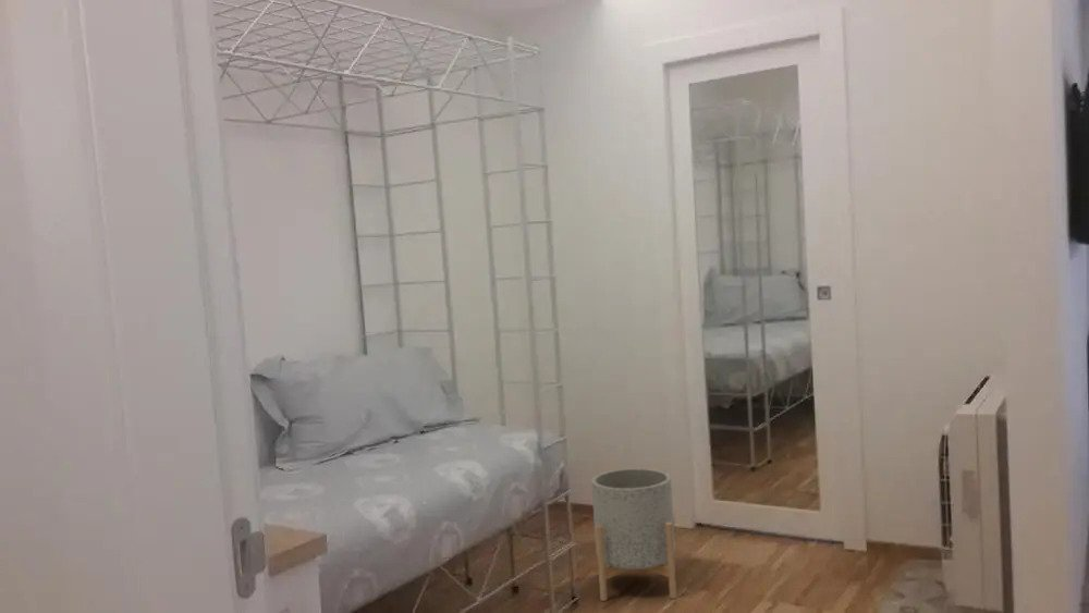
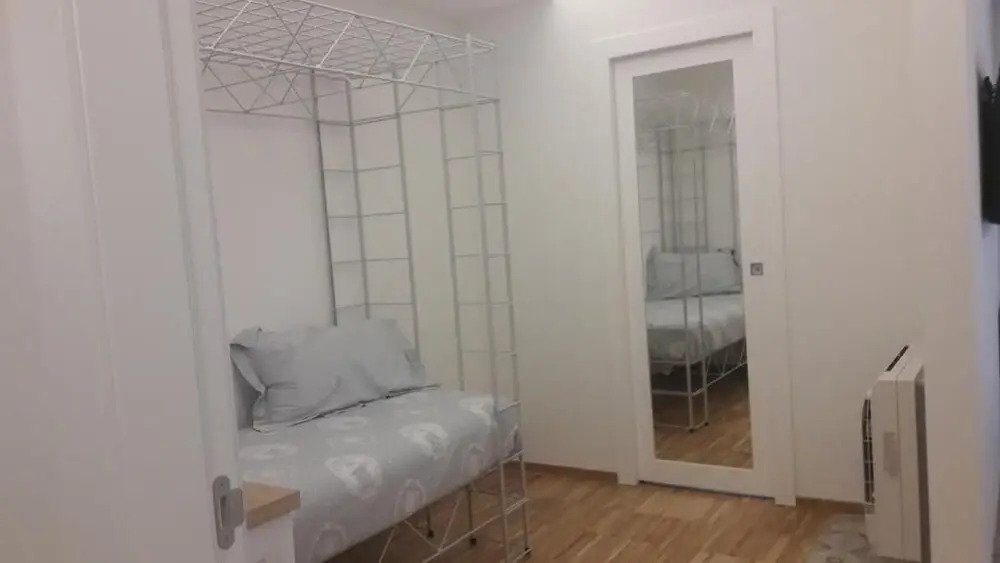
- planter [590,467,677,602]
